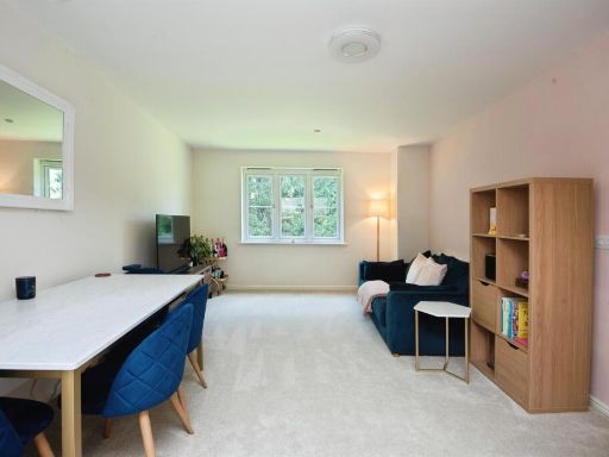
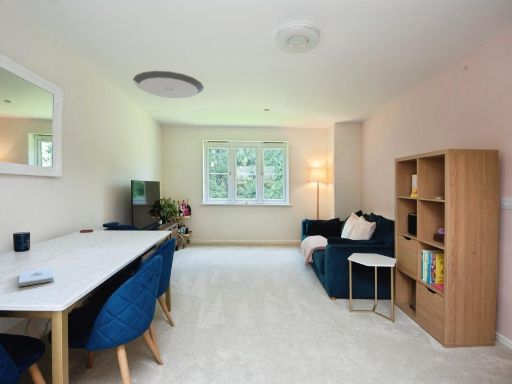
+ notepad [18,267,55,288]
+ ceiling light fixture [132,70,205,99]
